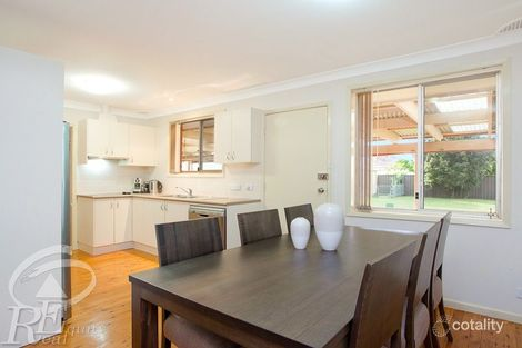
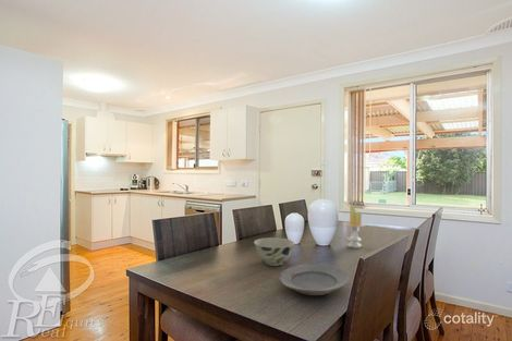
+ candle [343,204,367,249]
+ plate [278,264,351,296]
+ bowl [253,236,295,267]
